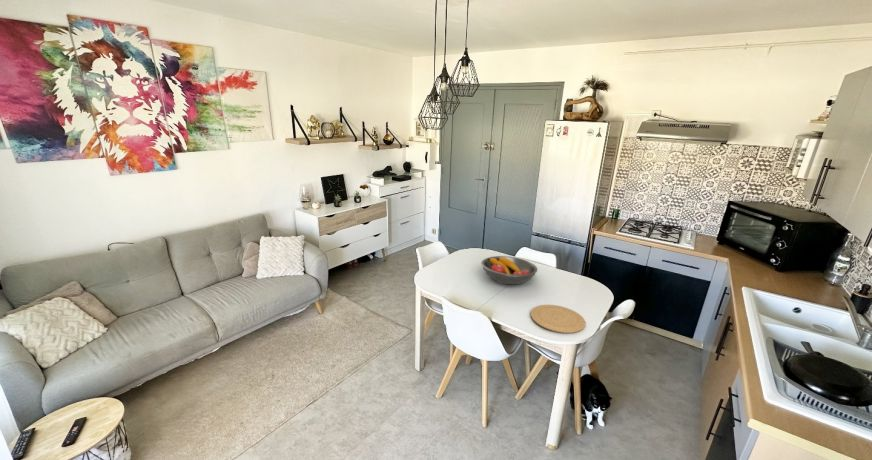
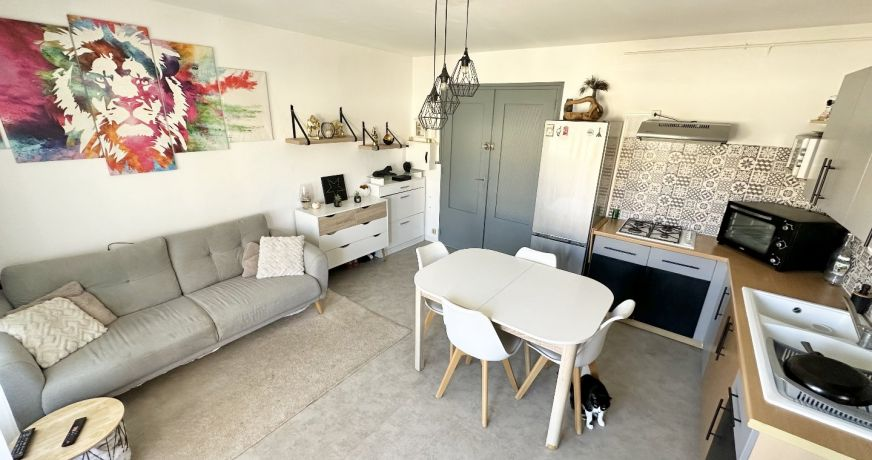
- fruit bowl [480,255,538,285]
- plate [530,304,586,334]
